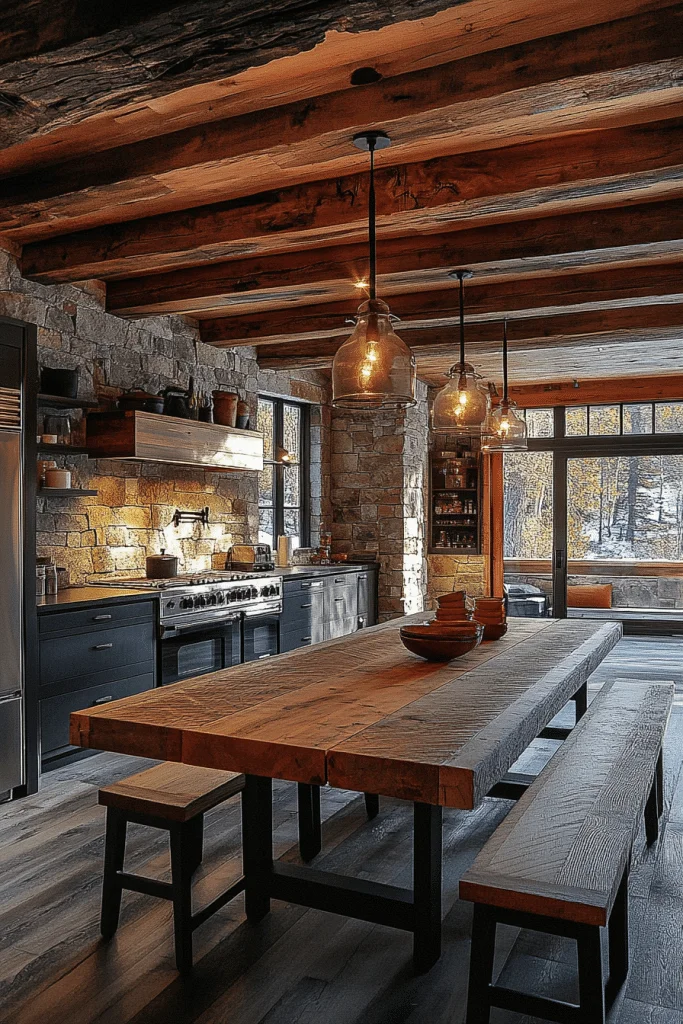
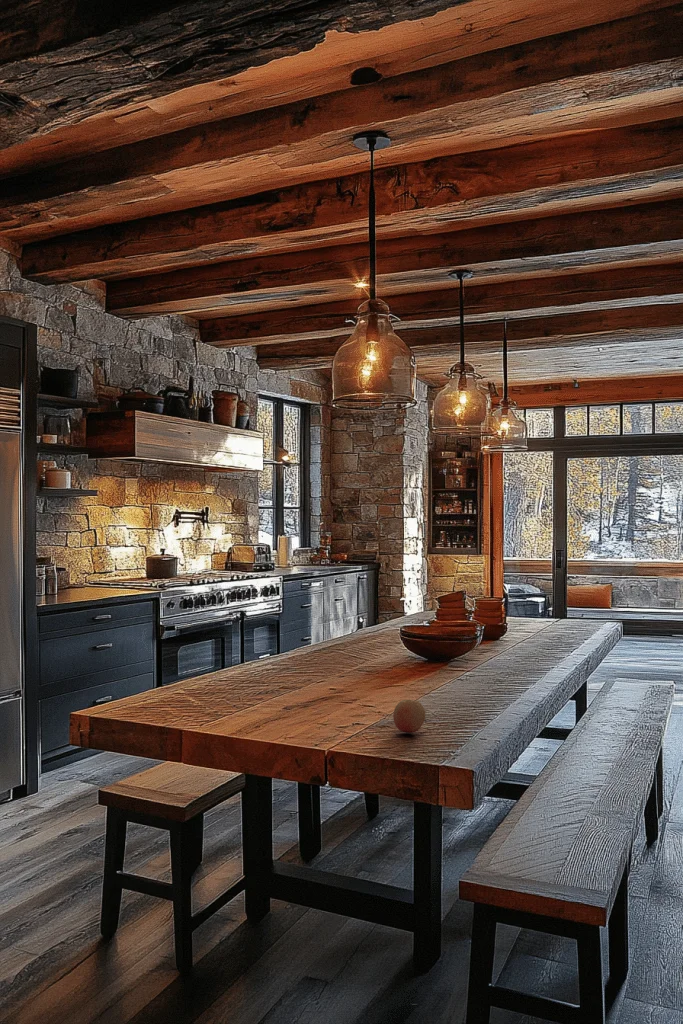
+ fruit [392,699,426,734]
